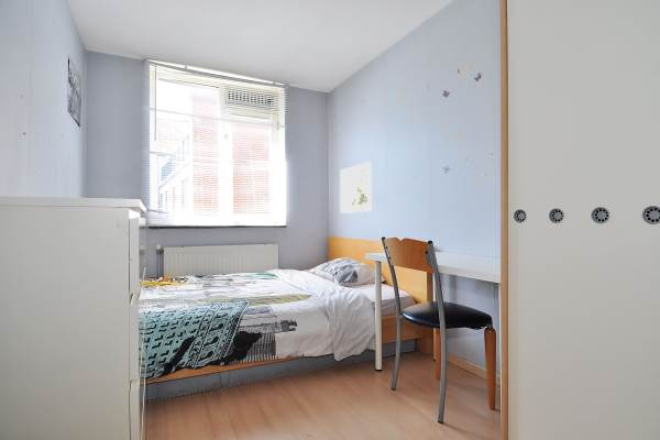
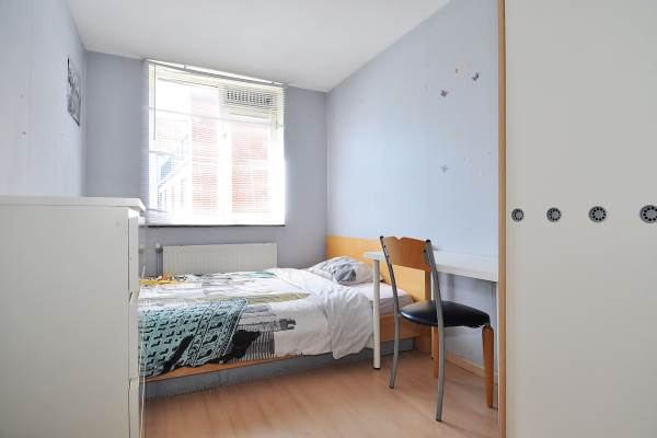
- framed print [339,162,372,215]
